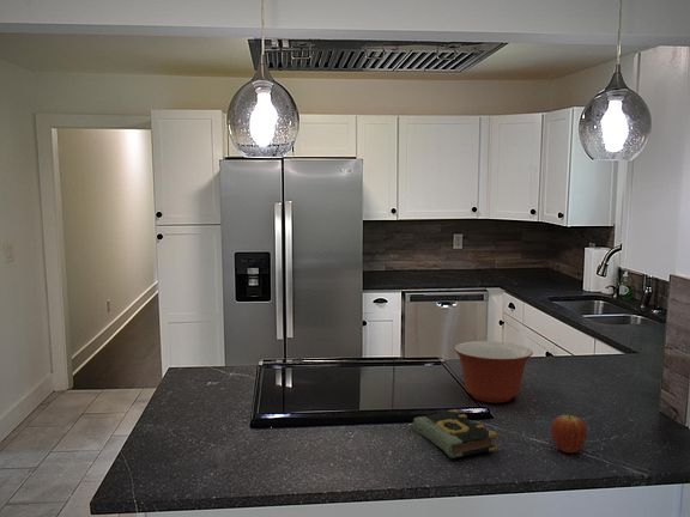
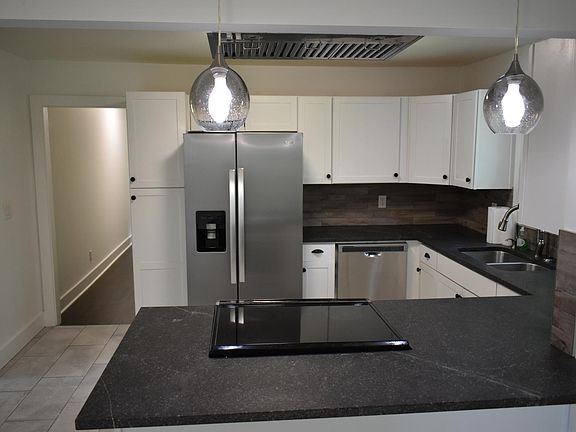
- mixing bowl [453,340,534,403]
- fruit [550,413,588,454]
- book [412,408,500,460]
